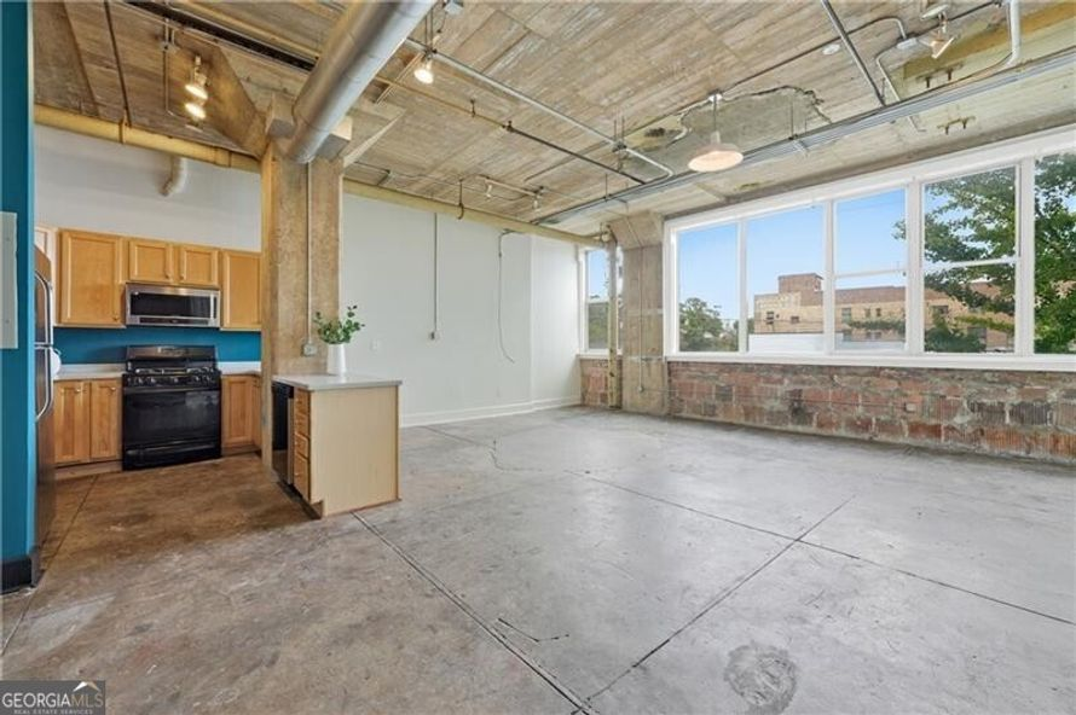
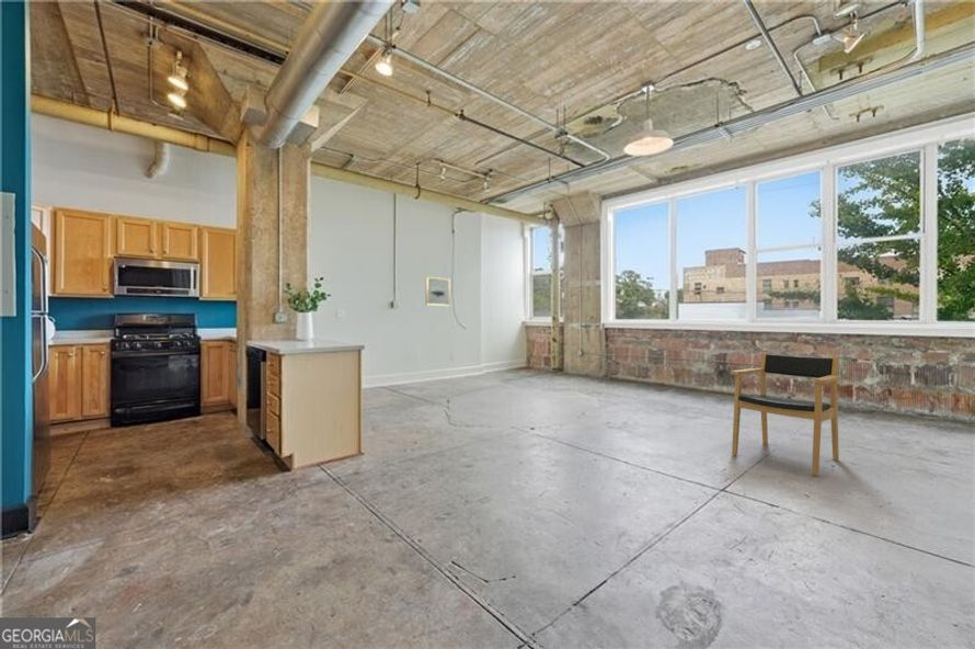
+ wall art [425,276,451,307]
+ armchair [730,352,840,477]
